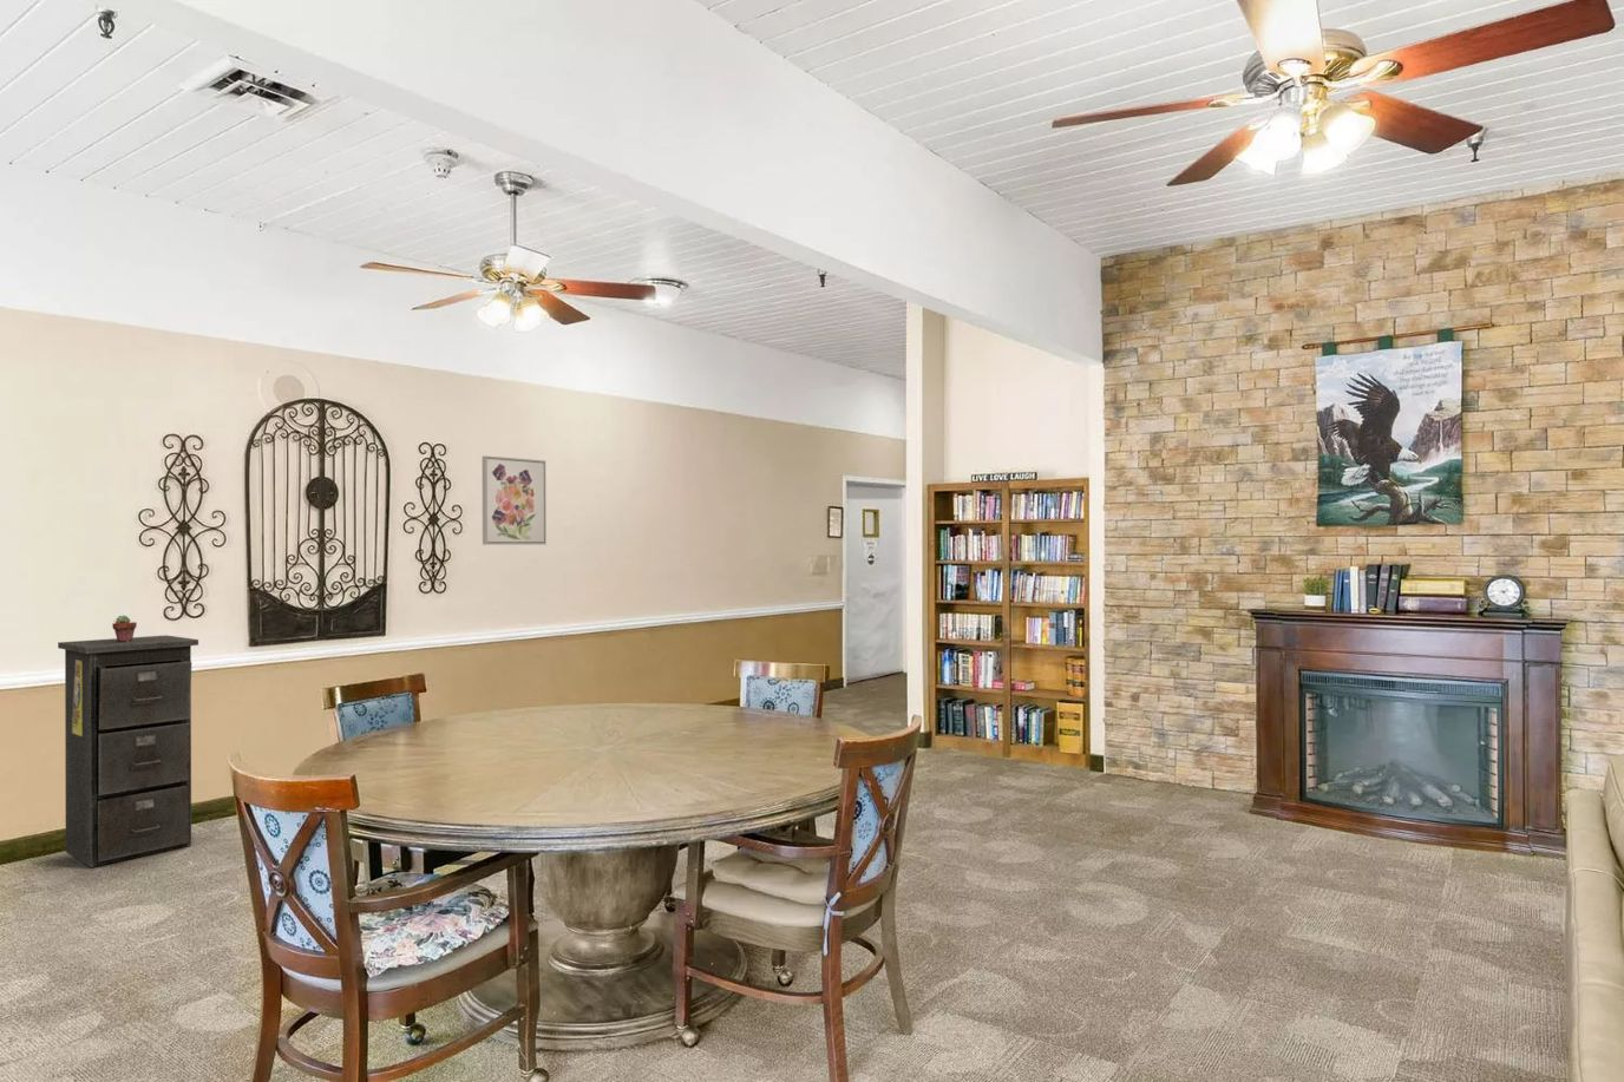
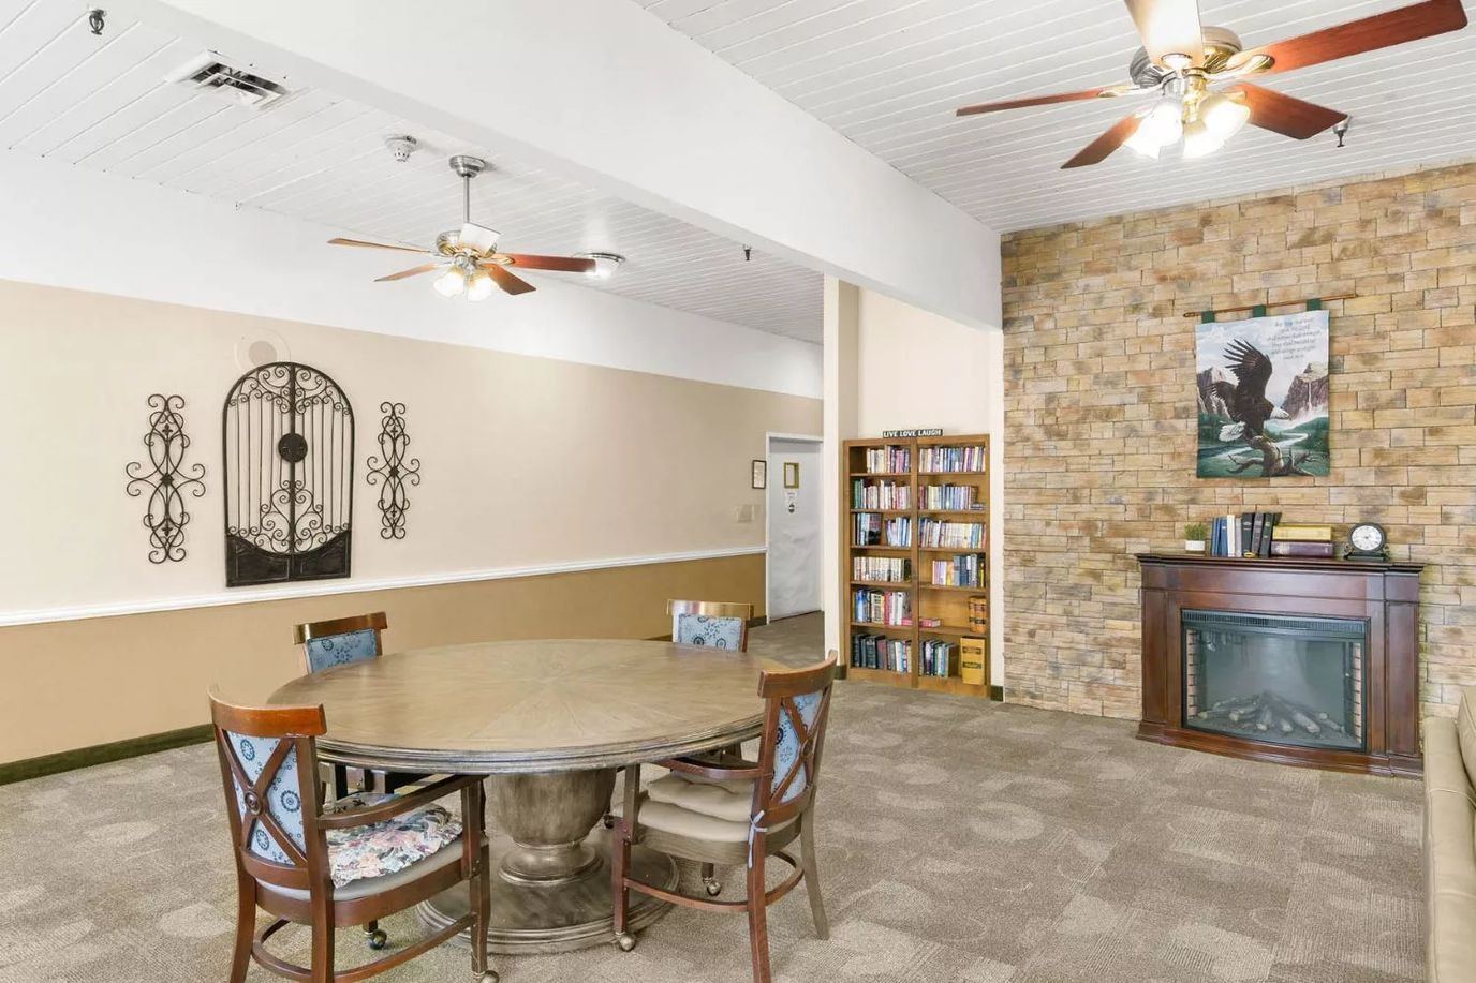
- potted succulent [111,615,138,642]
- wall art [482,455,548,546]
- filing cabinet [57,634,199,868]
